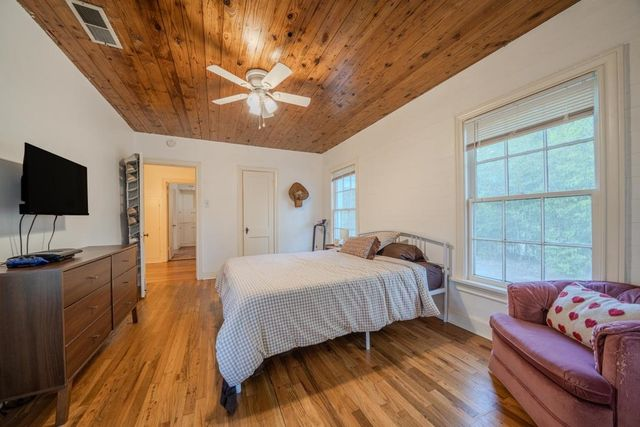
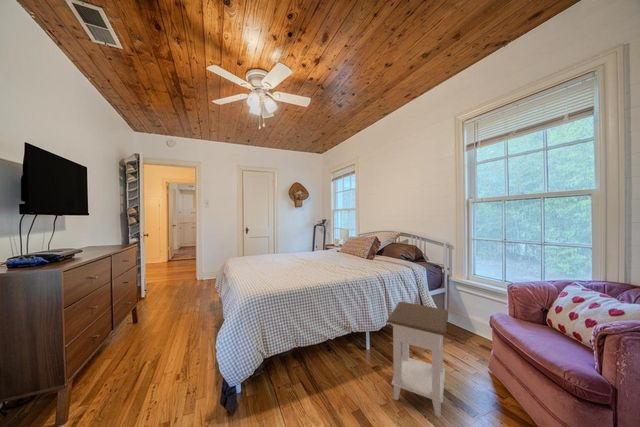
+ nightstand [386,300,449,418]
